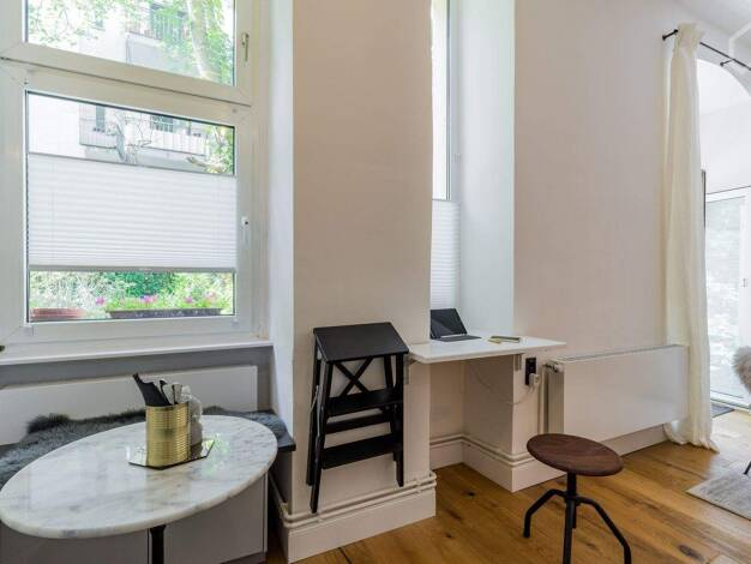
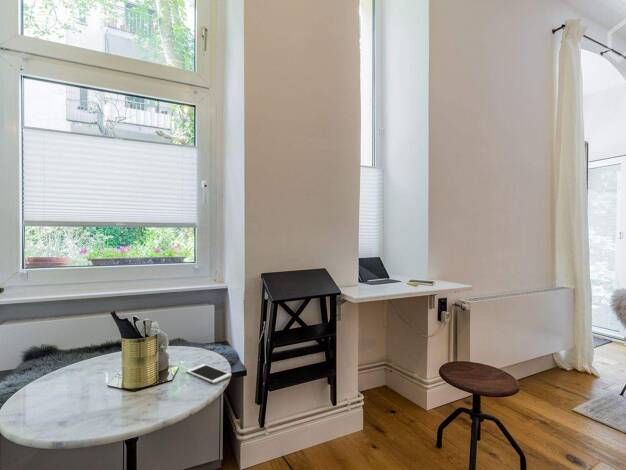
+ cell phone [185,363,232,384]
